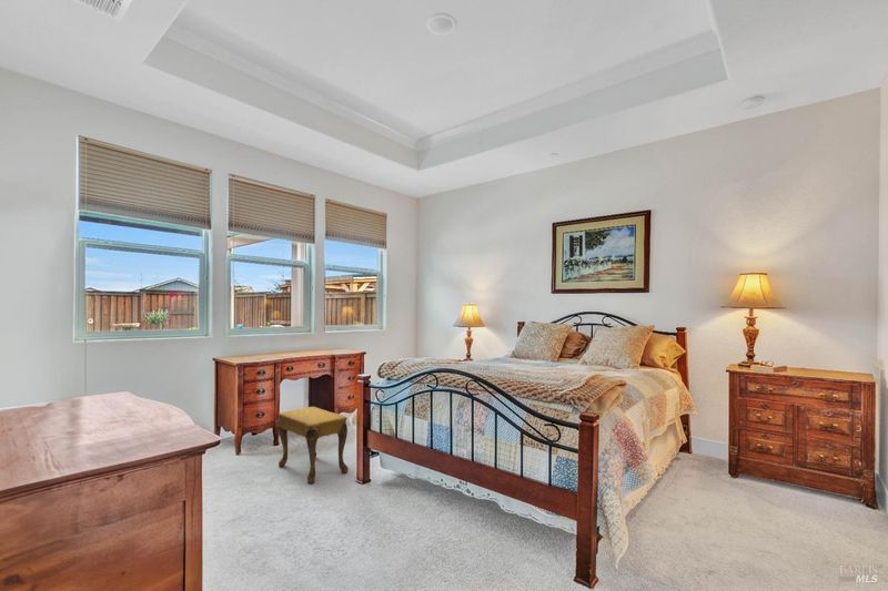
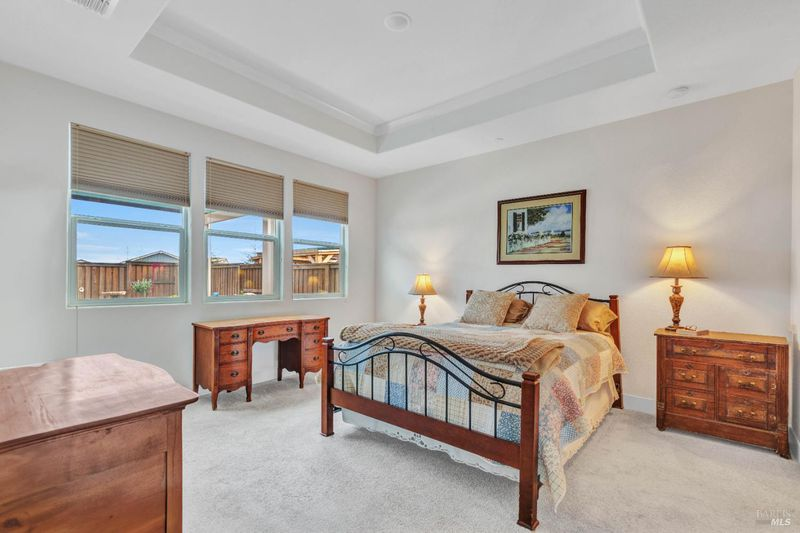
- footstool [278,406,349,486]
